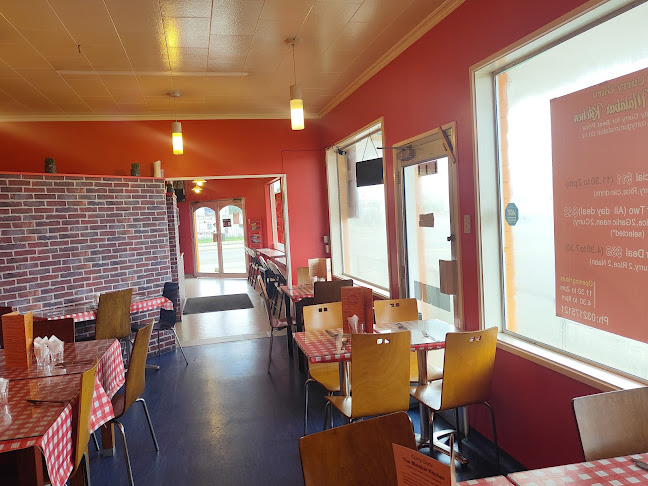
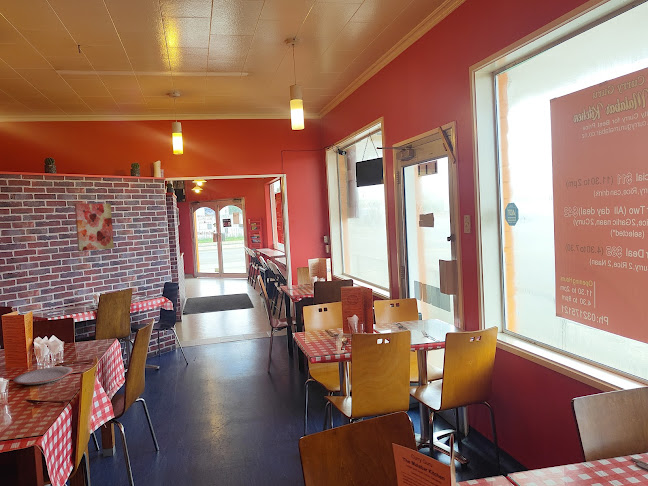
+ plate [12,366,74,386]
+ wall art [74,203,115,252]
